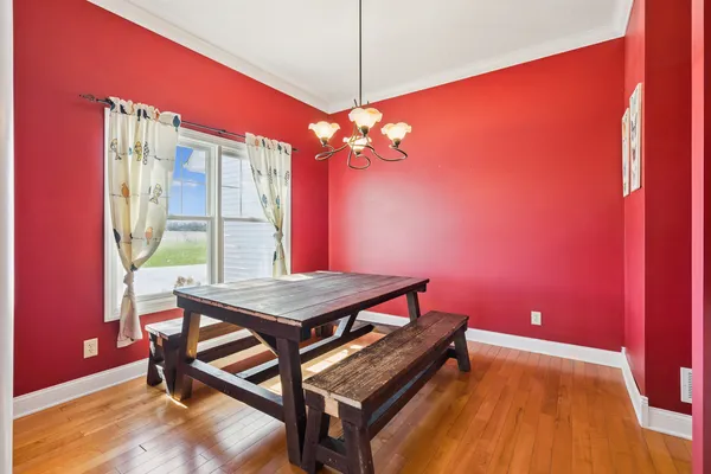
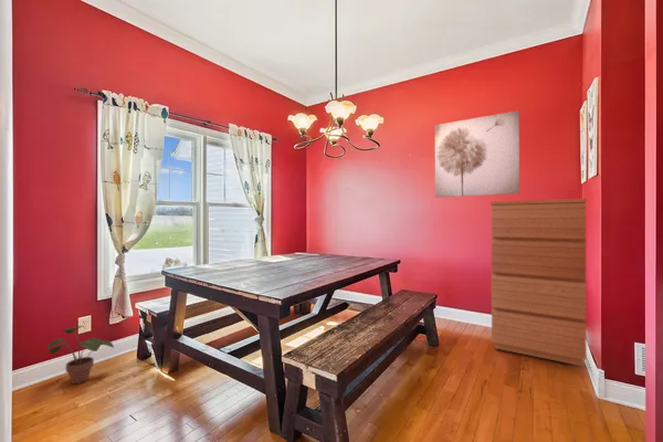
+ potted plant [46,324,115,385]
+ wall art [434,109,520,199]
+ dresser [490,198,588,367]
